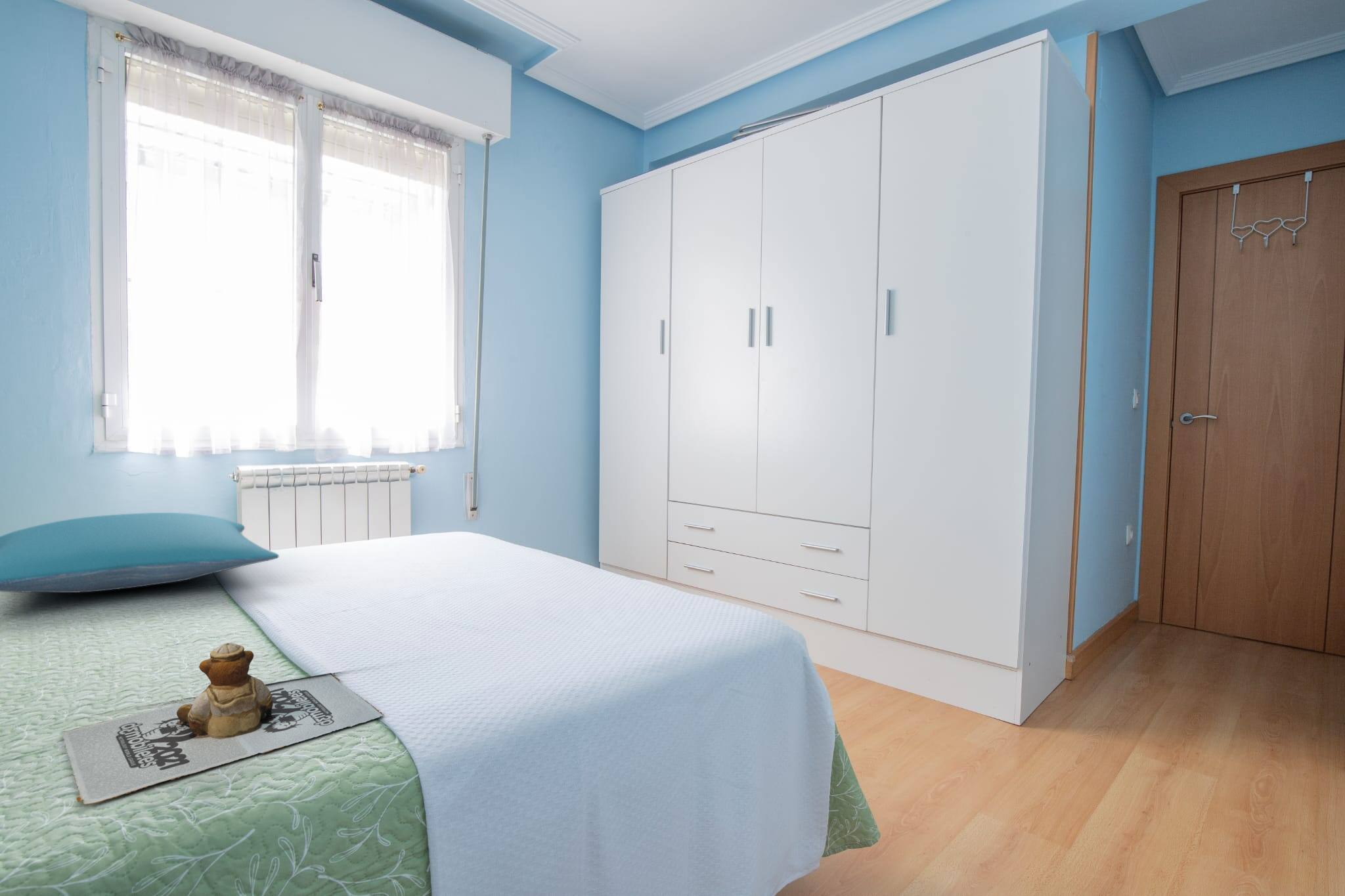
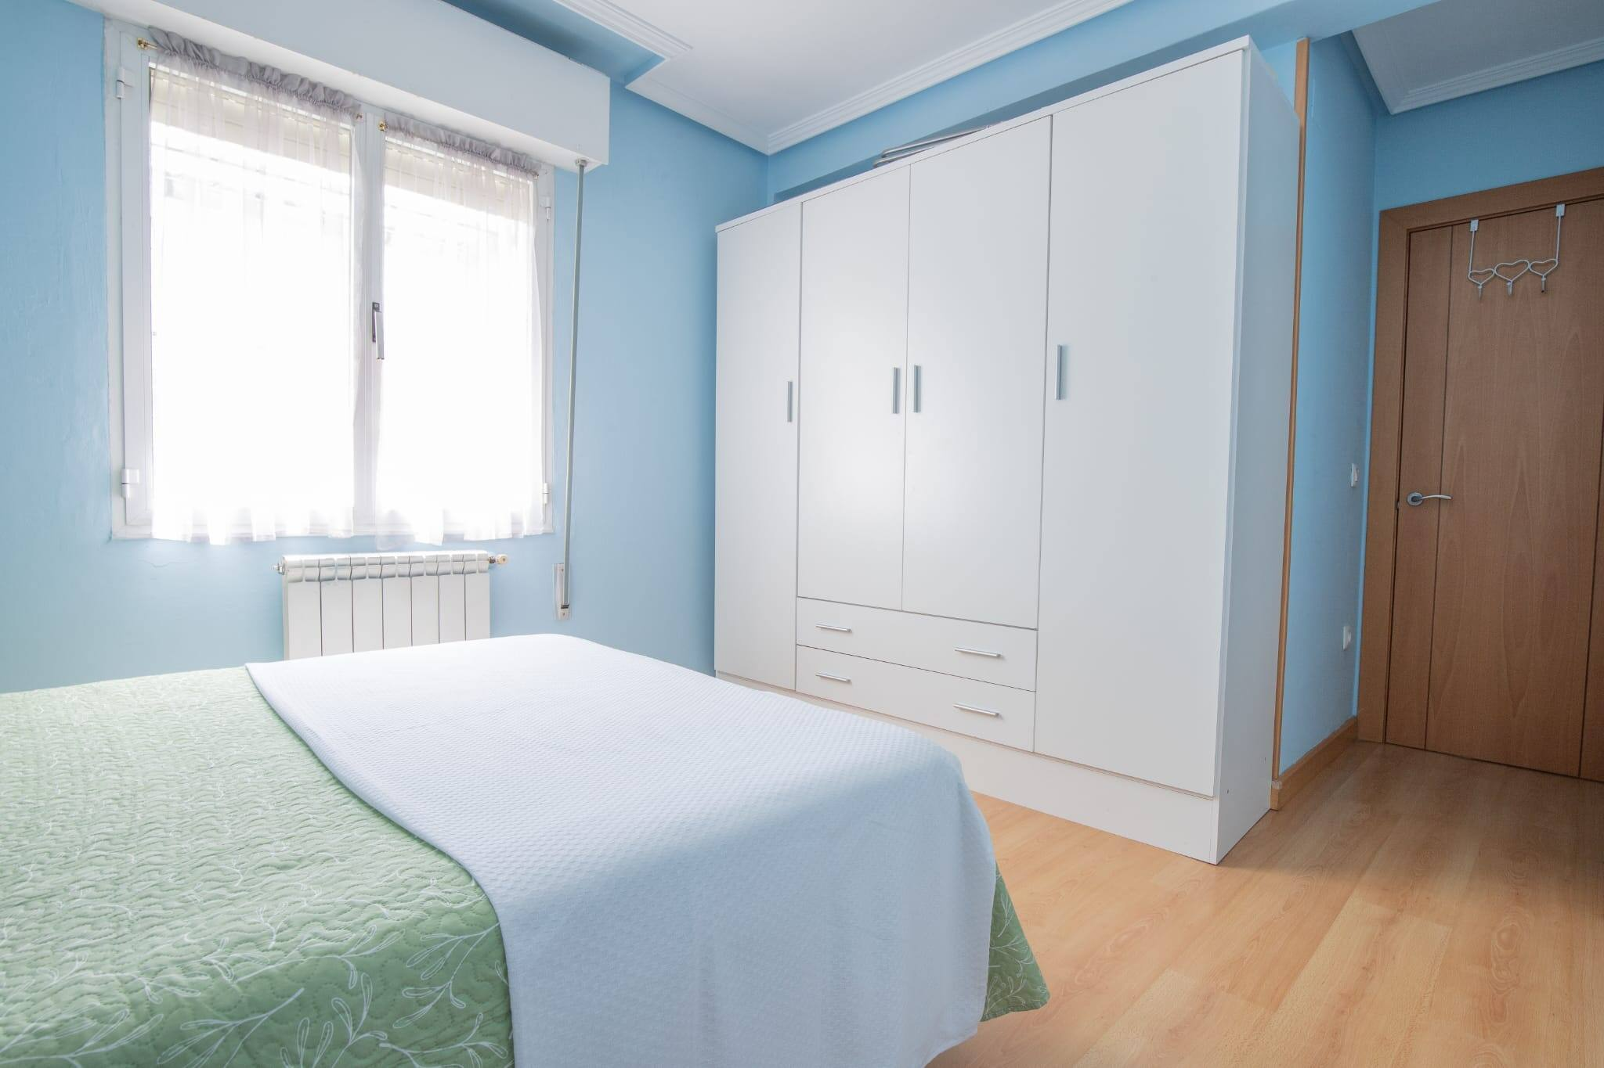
- pillow [0,512,280,593]
- teddy bear [60,642,384,806]
